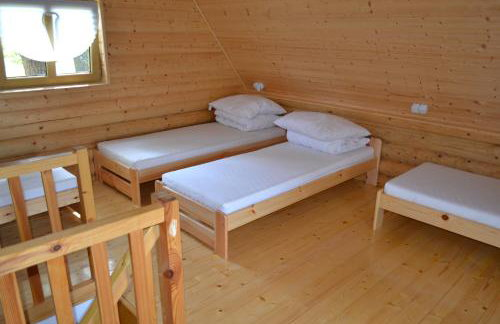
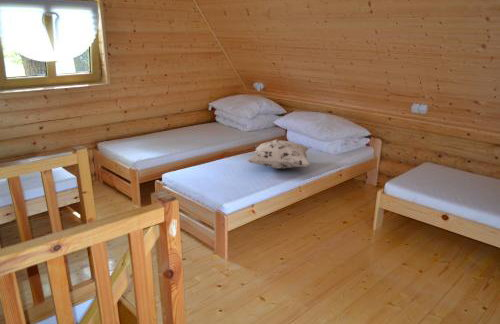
+ decorative pillow [246,139,311,170]
